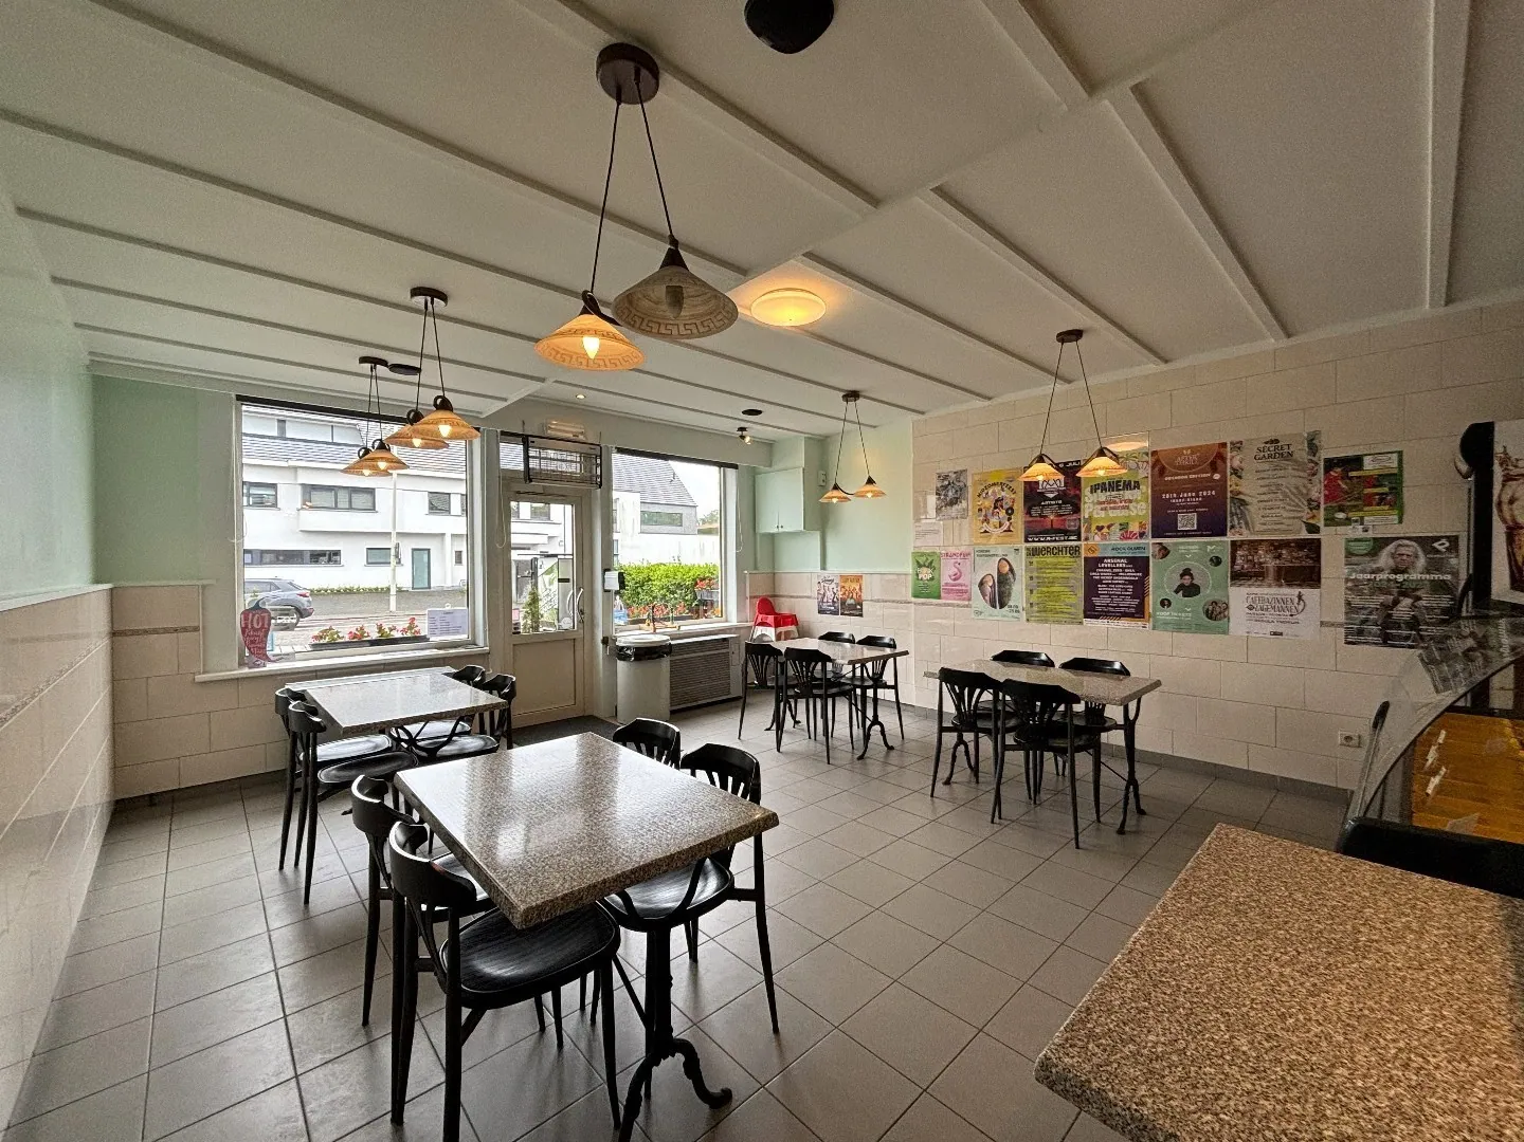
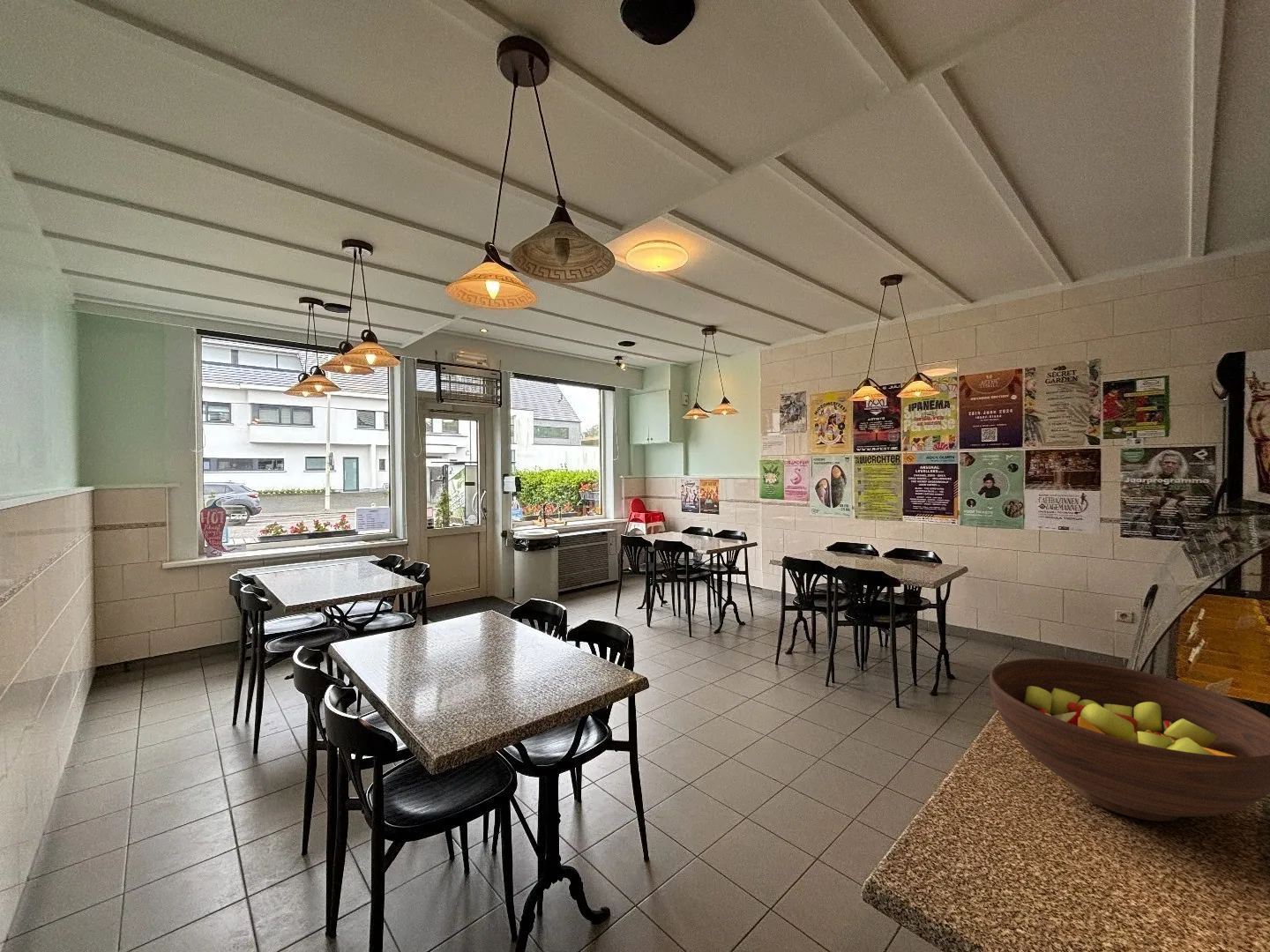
+ fruit bowl [989,658,1270,822]
